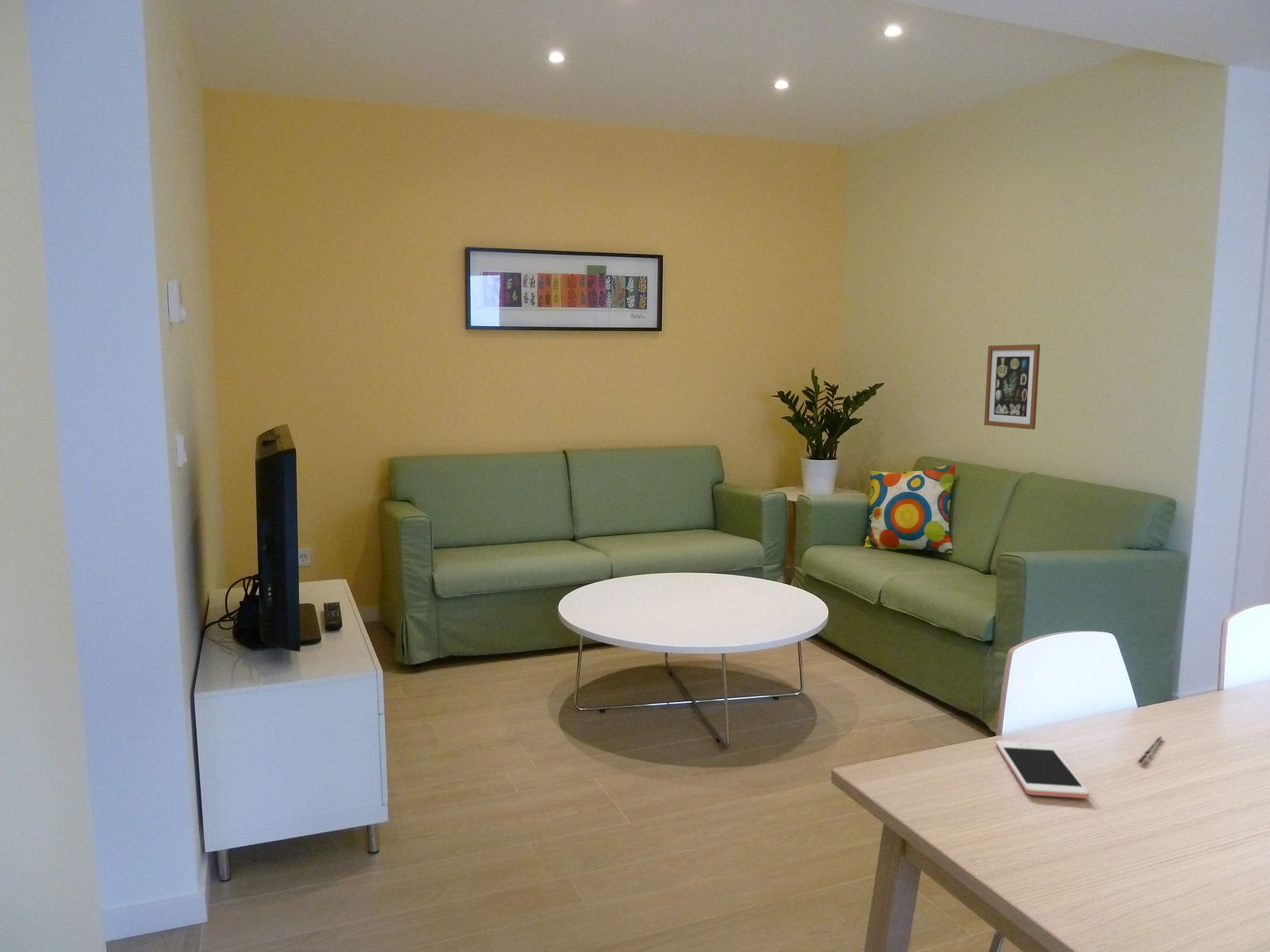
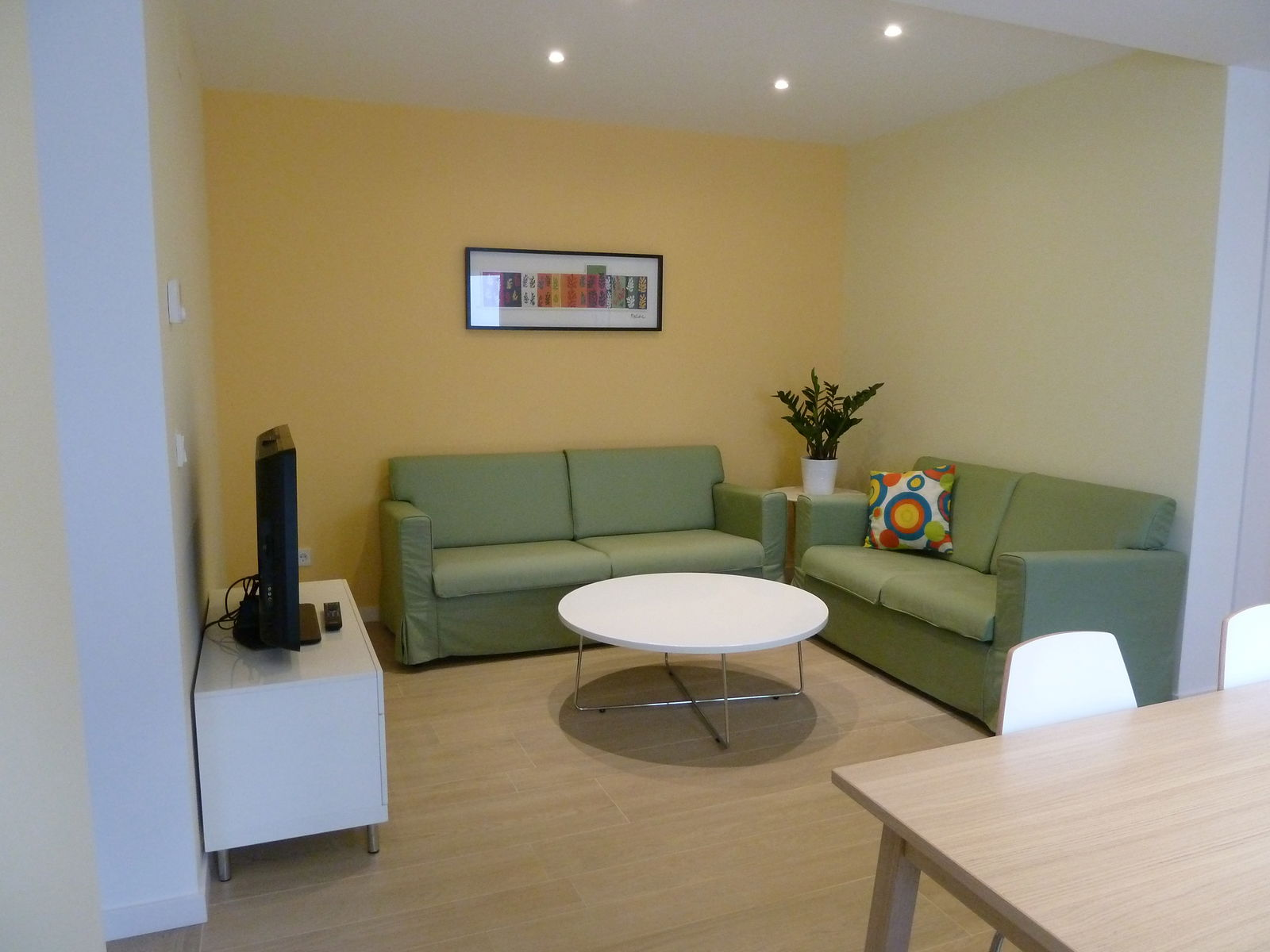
- wall art [983,344,1041,430]
- pen [1137,735,1163,764]
- cell phone [995,740,1090,799]
